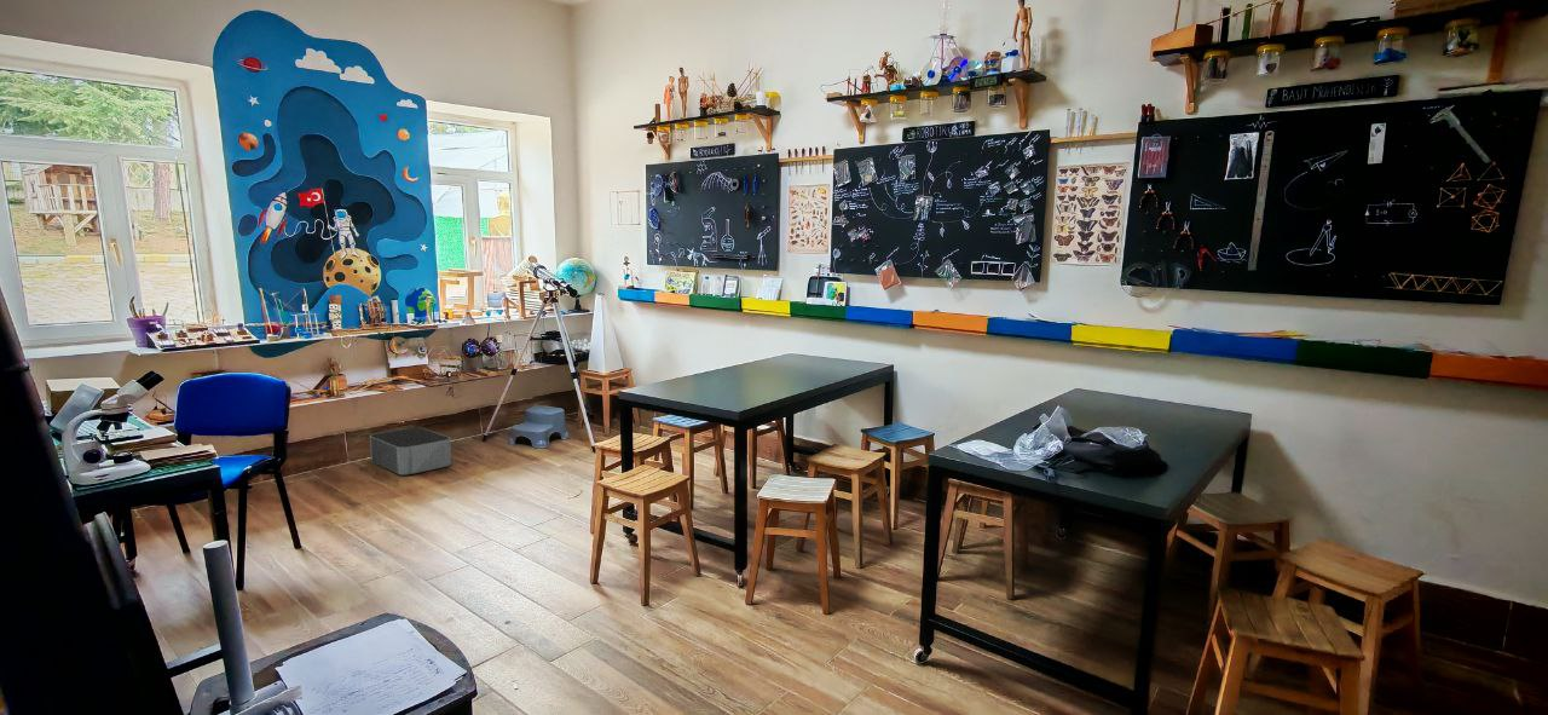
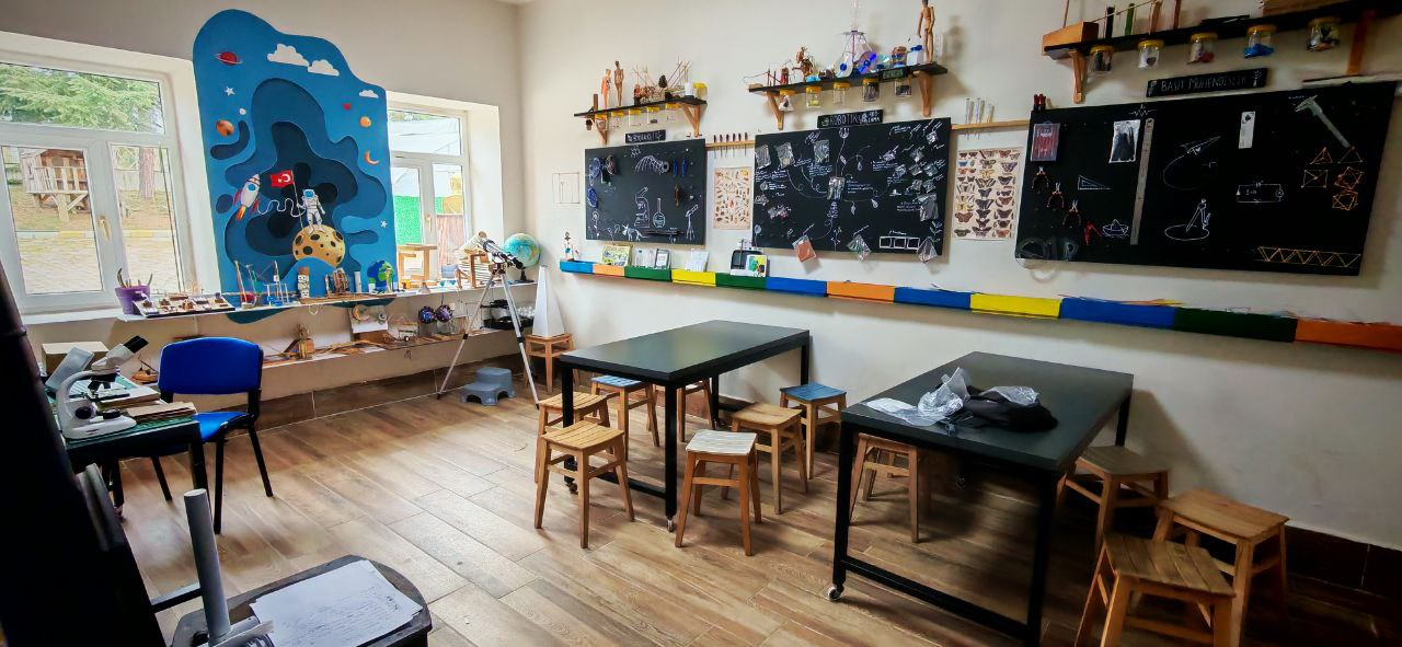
- storage bin [369,426,452,475]
